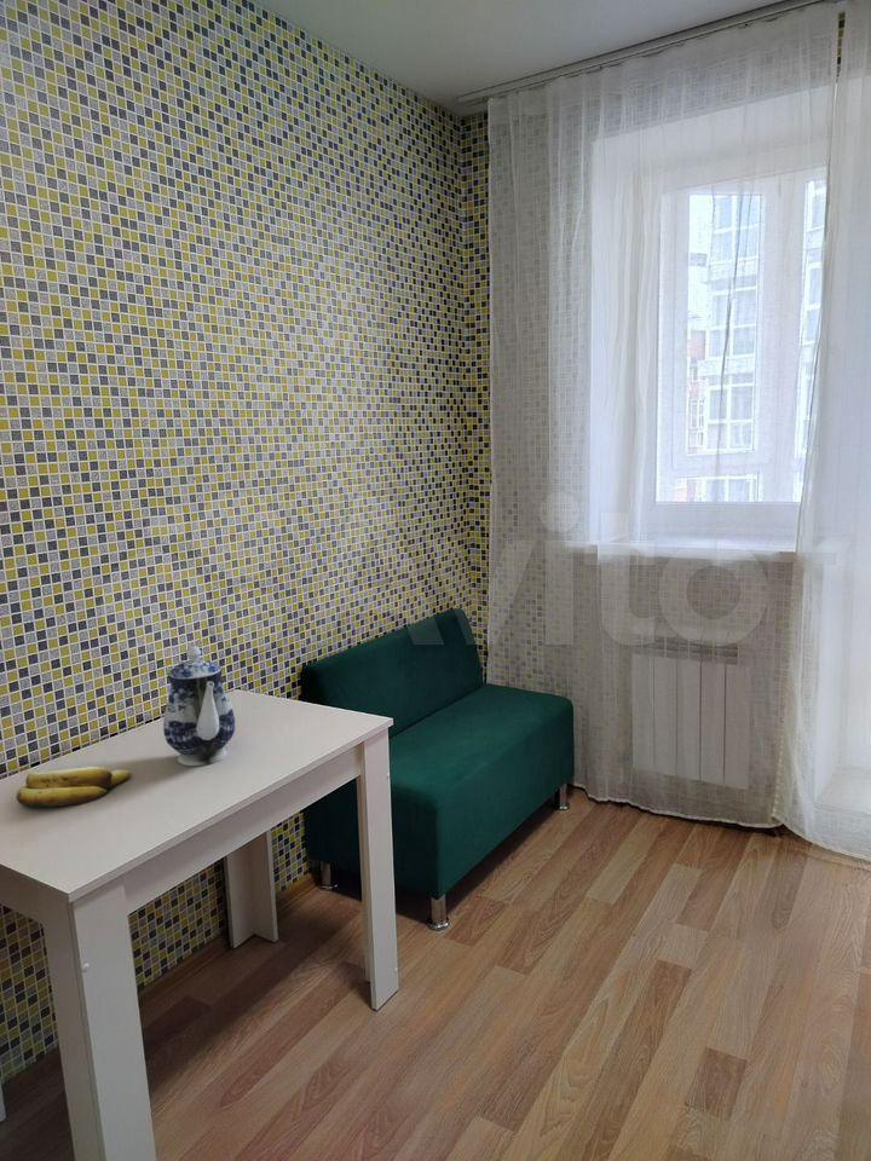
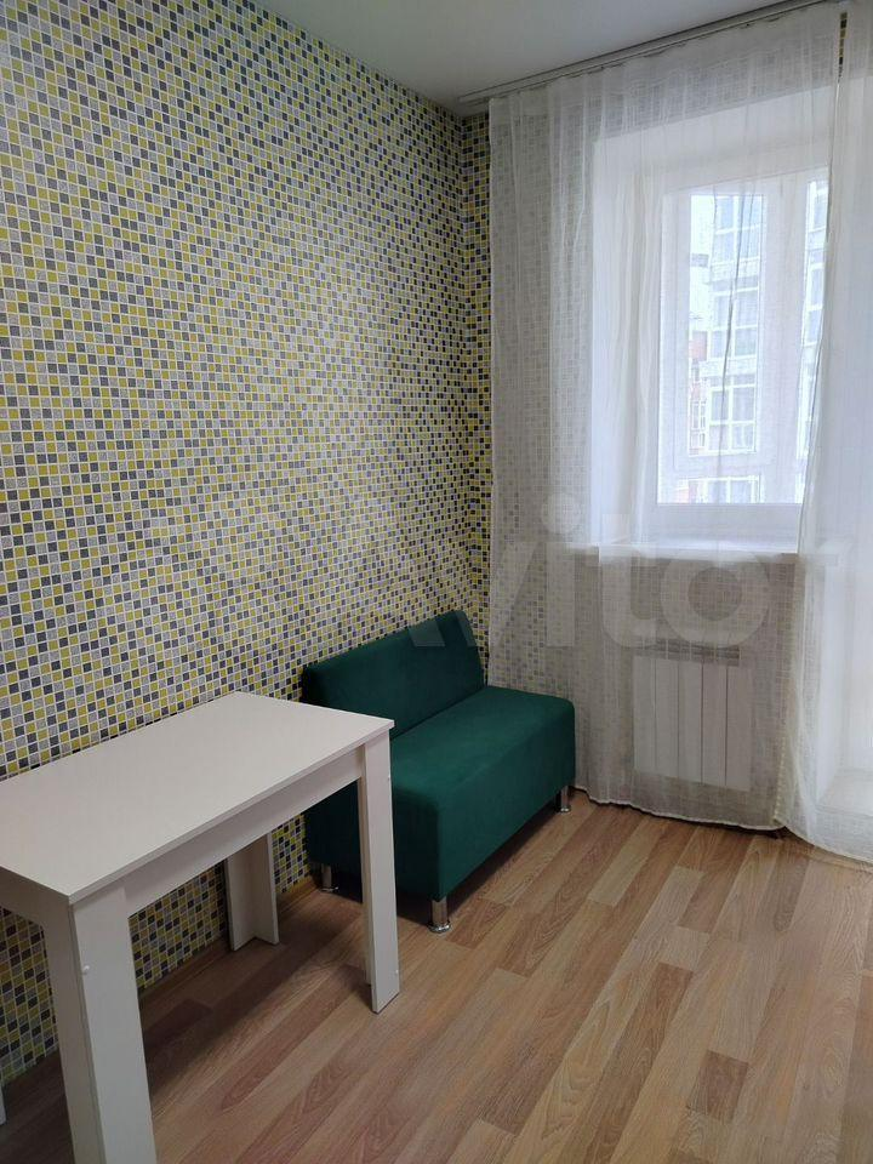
- teapot [162,645,236,767]
- banana [16,766,132,808]
